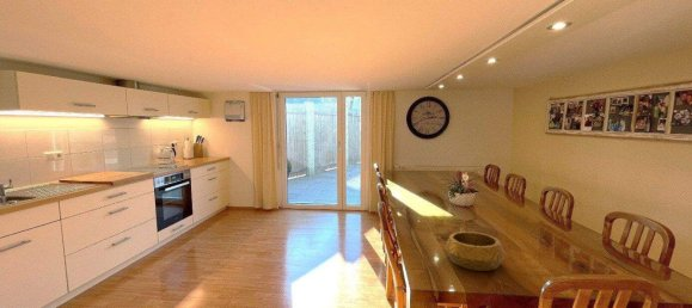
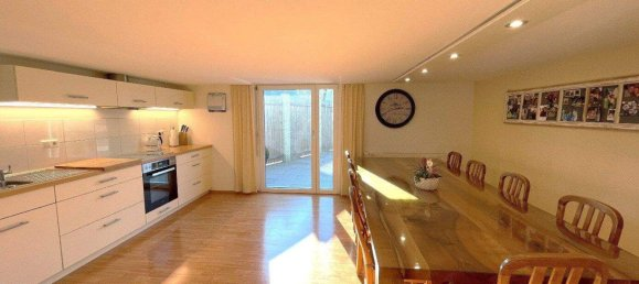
- decorative bowl [445,230,506,272]
